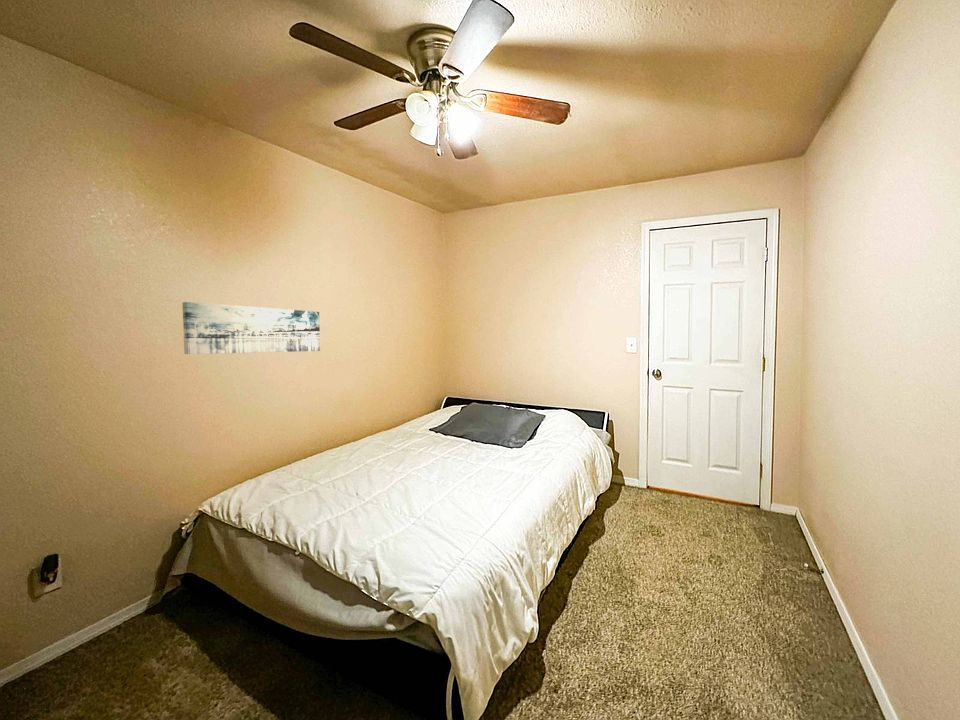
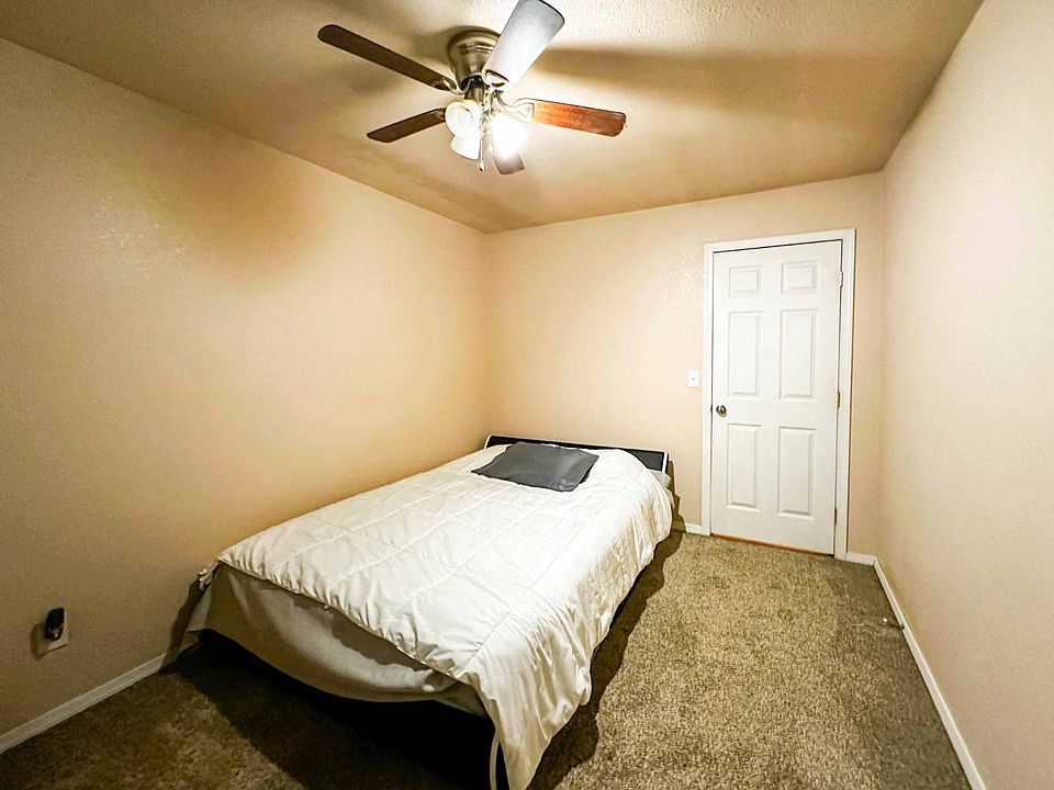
- wall art [181,301,321,355]
